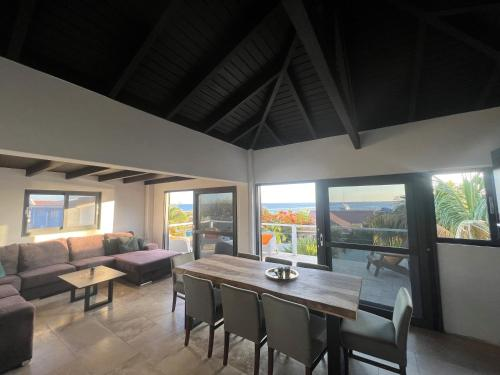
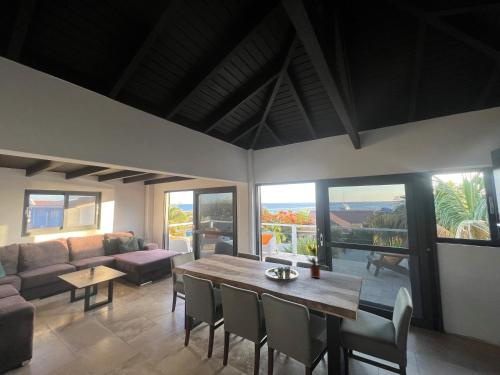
+ potted plant [301,244,329,279]
